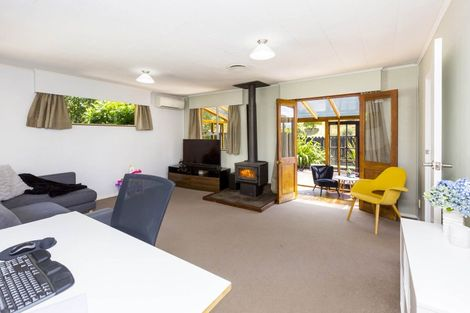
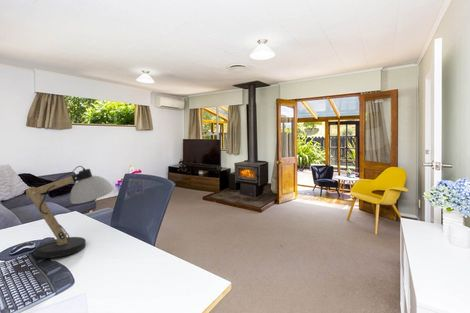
+ desk lamp [12,165,115,263]
